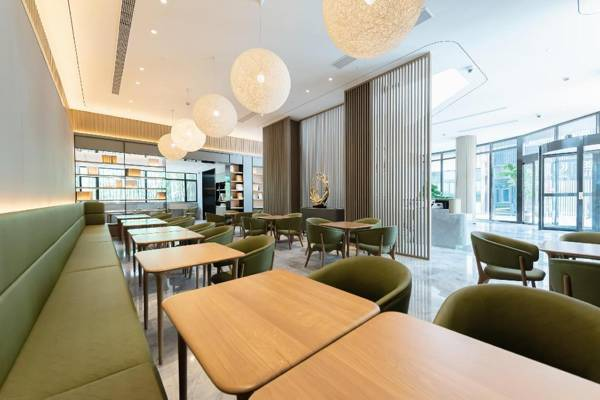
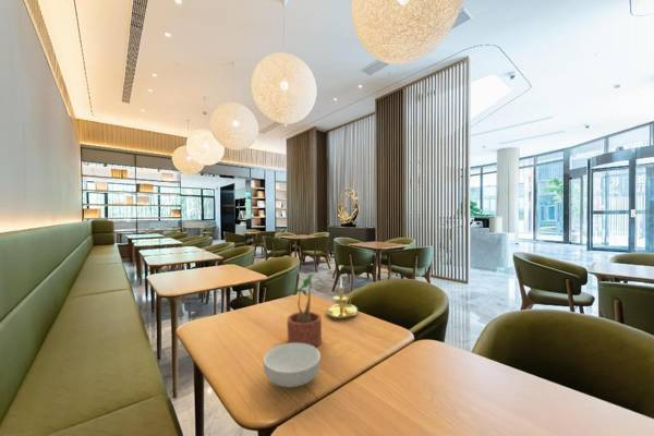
+ potted plant [287,274,330,348]
+ candle holder [325,278,359,320]
+ cereal bowl [263,342,322,388]
